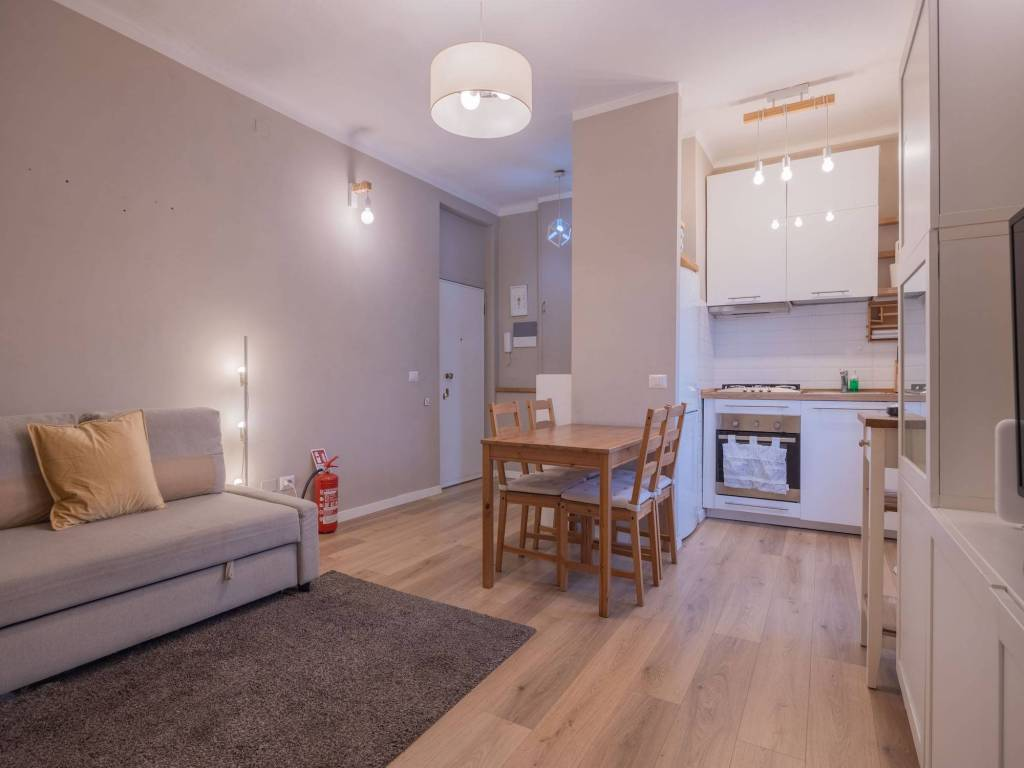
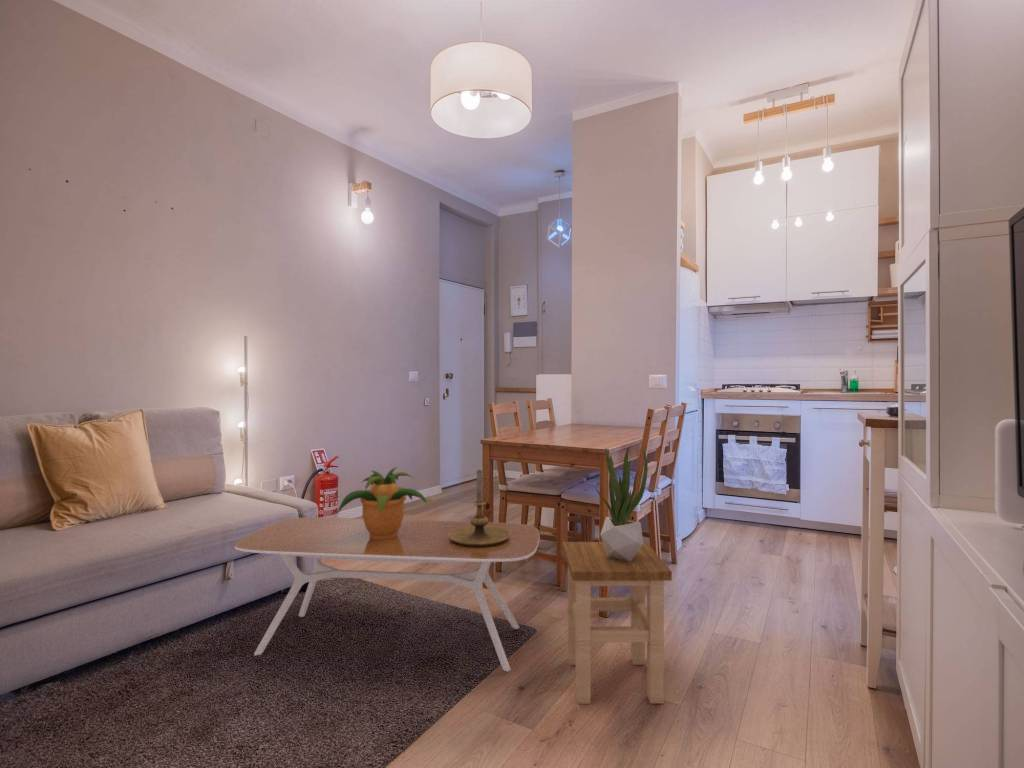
+ coffee table [234,516,541,672]
+ stool [562,541,673,705]
+ potted plant [336,466,428,539]
+ candle holder [449,468,510,546]
+ potted plant [594,446,649,561]
